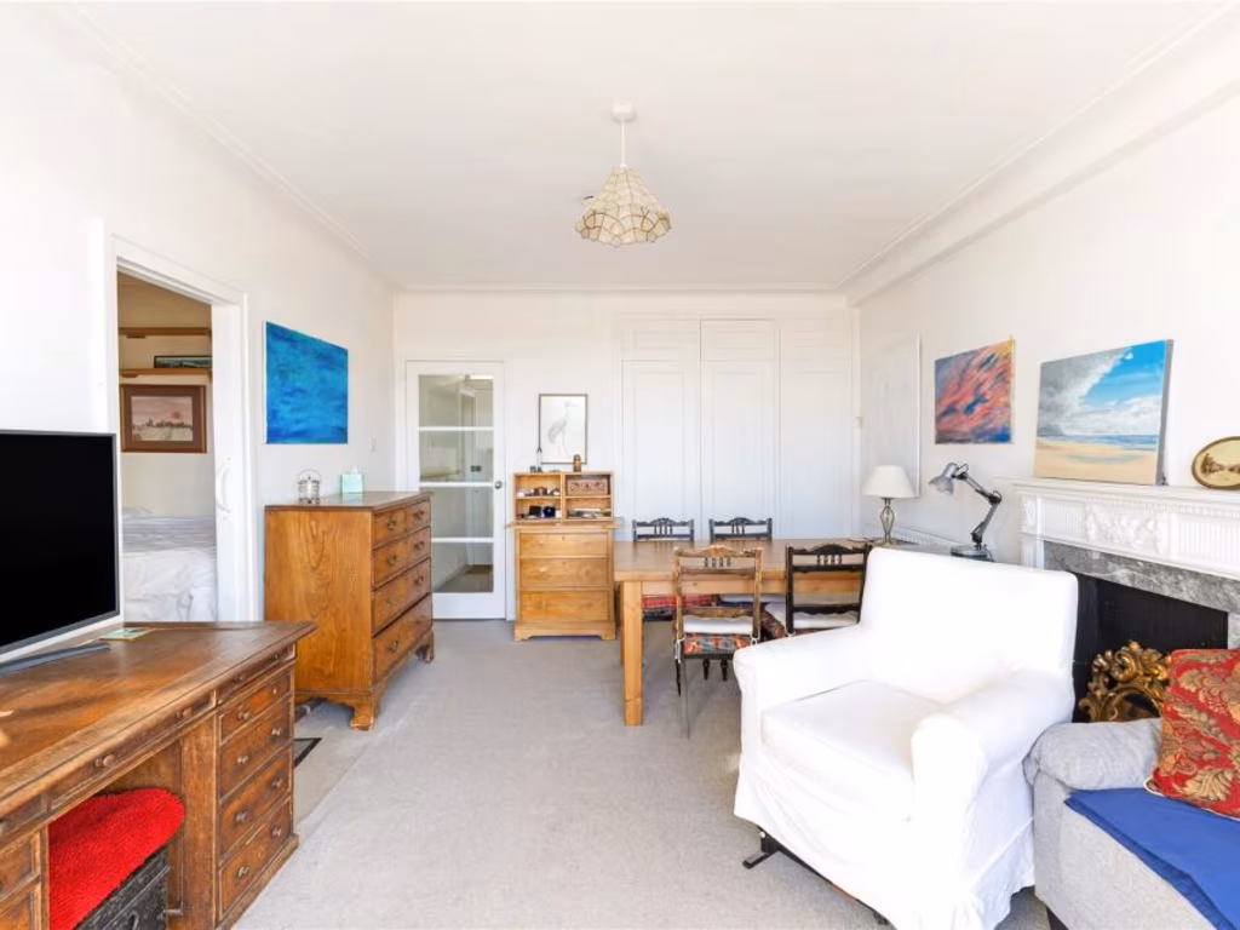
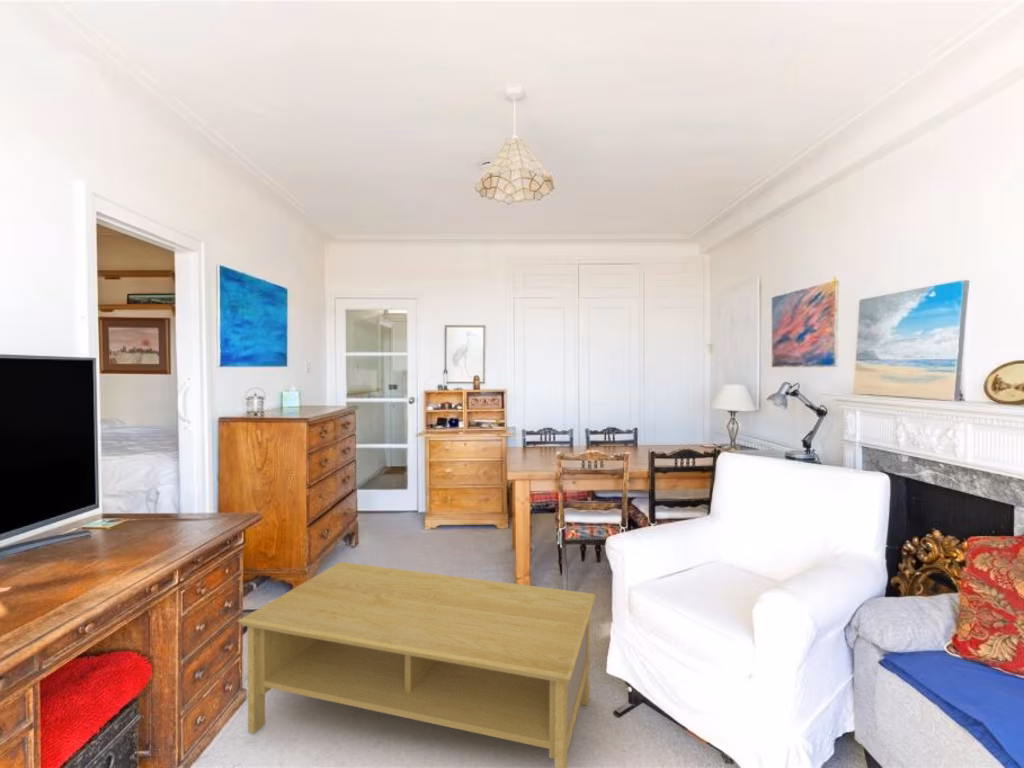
+ coffee table [237,561,597,768]
